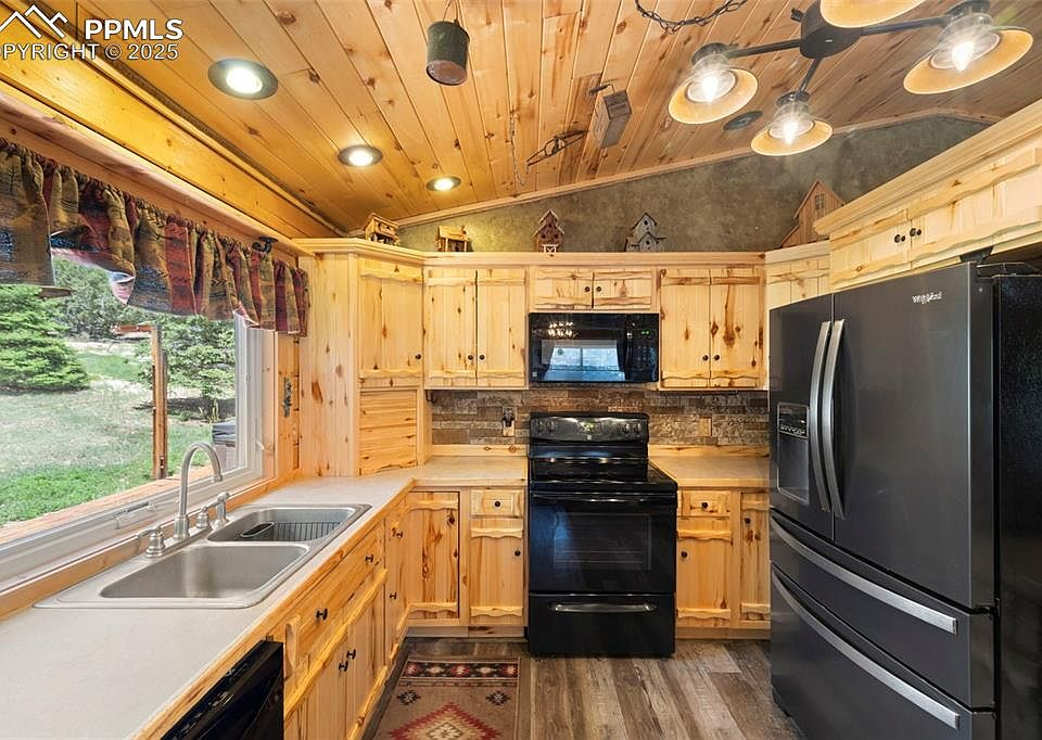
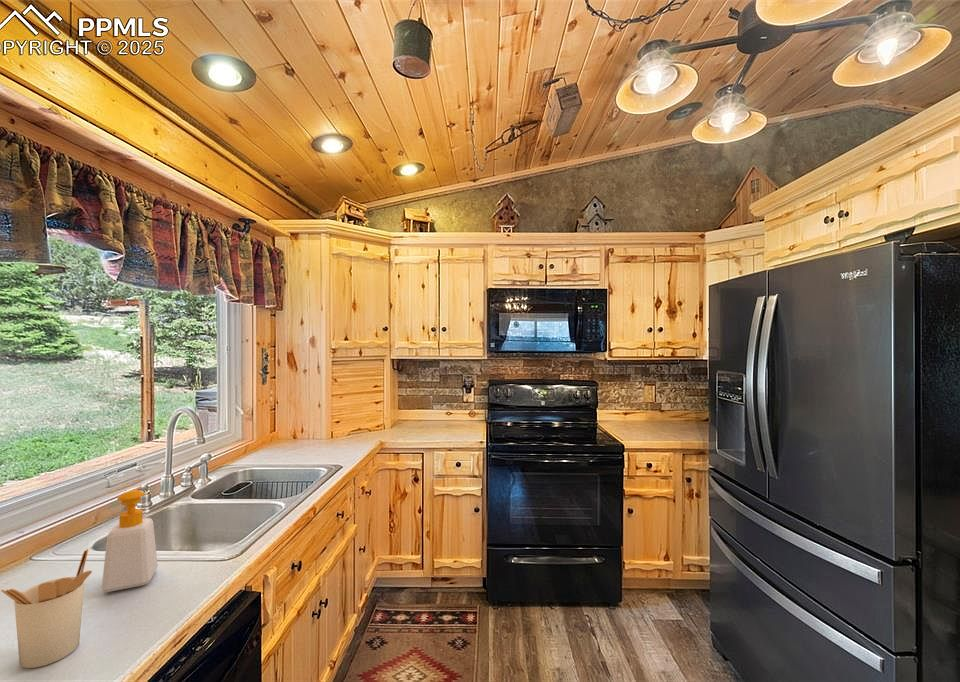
+ soap bottle [101,485,159,593]
+ utensil holder [0,548,93,669]
